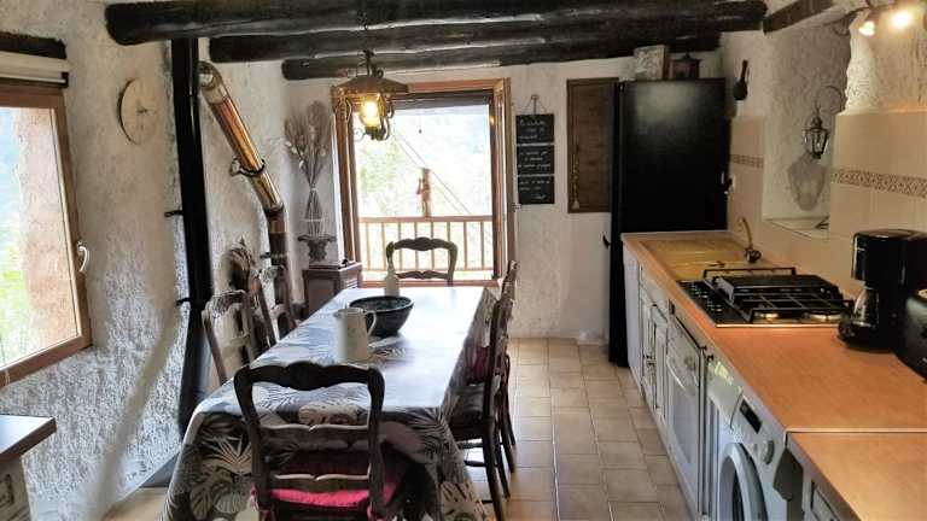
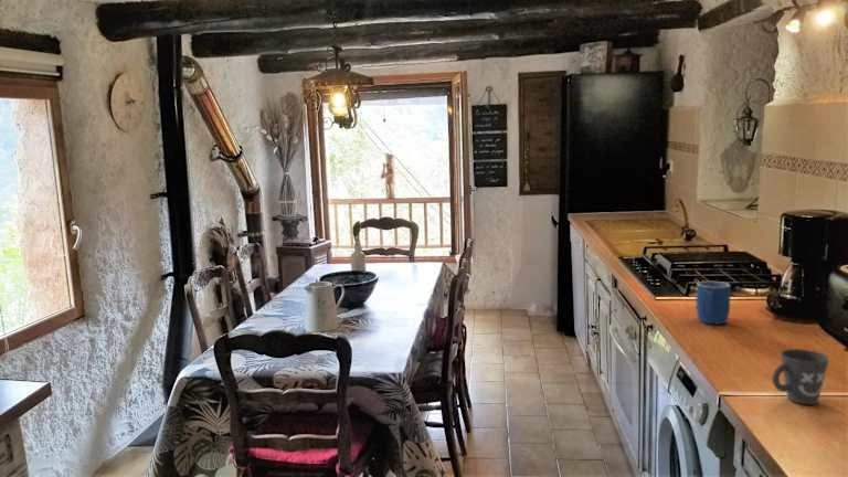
+ mug [695,280,732,326]
+ mug [771,348,830,405]
